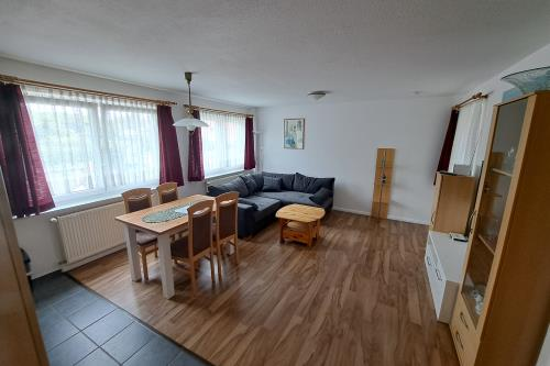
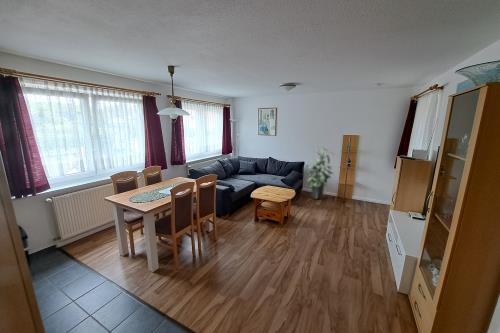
+ indoor plant [304,145,335,200]
